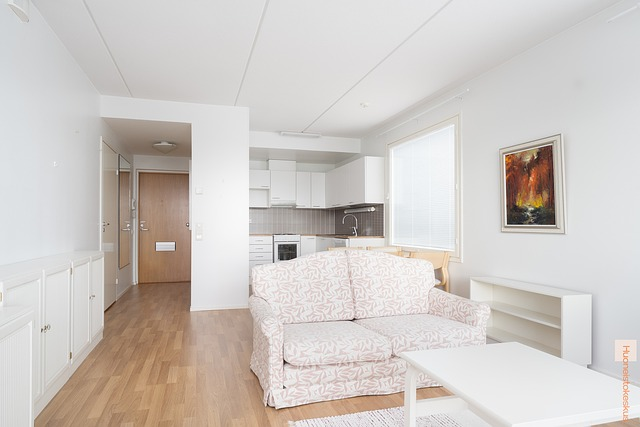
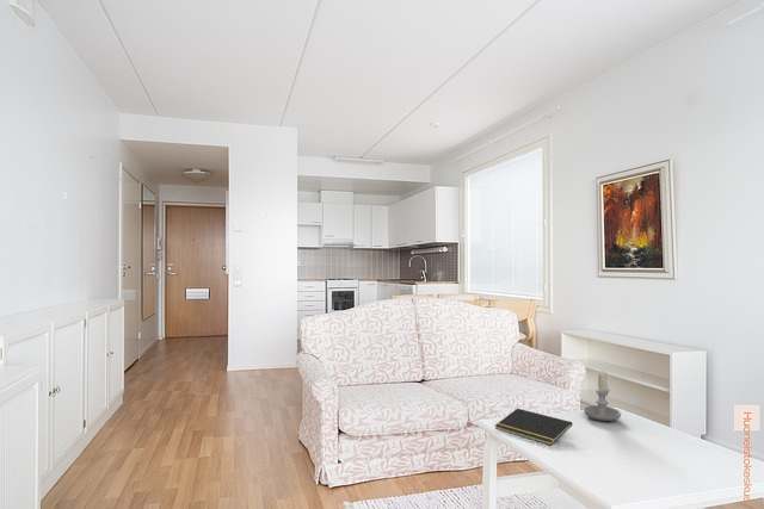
+ notepad [494,408,573,447]
+ candle [583,370,622,422]
